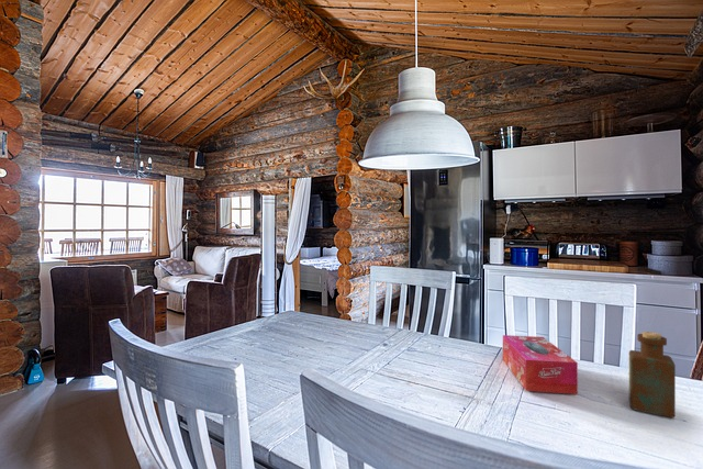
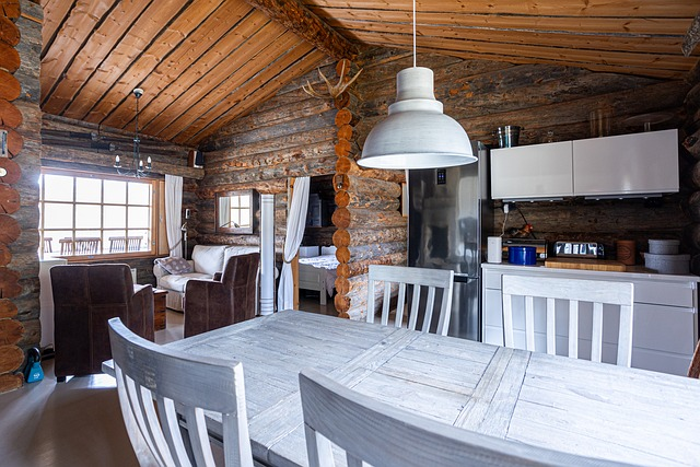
- bottle [628,331,677,418]
- tissue box [502,334,579,395]
